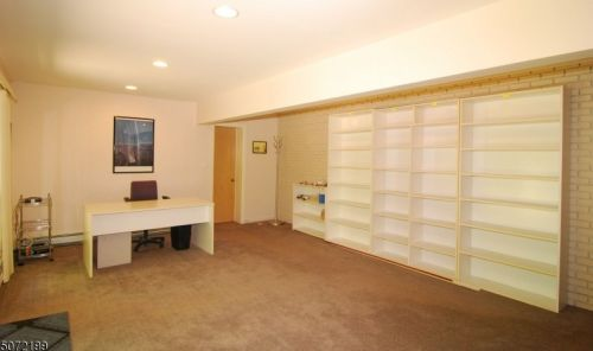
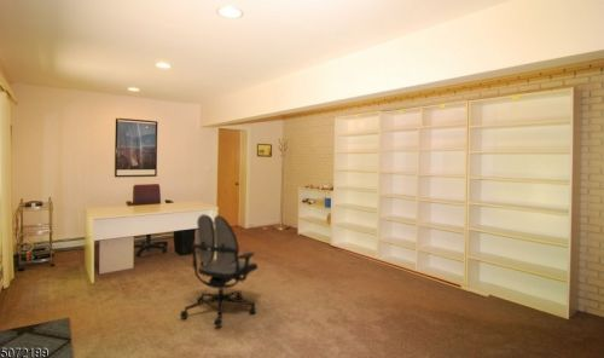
+ office chair [179,213,259,328]
